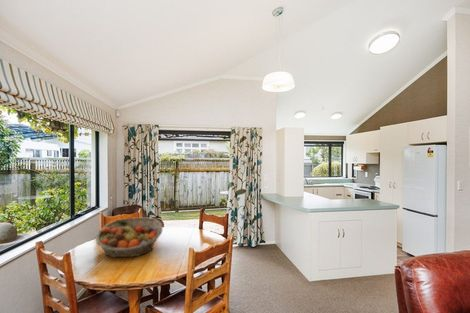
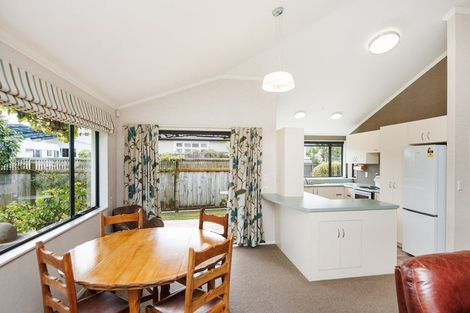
- fruit basket [94,216,164,259]
